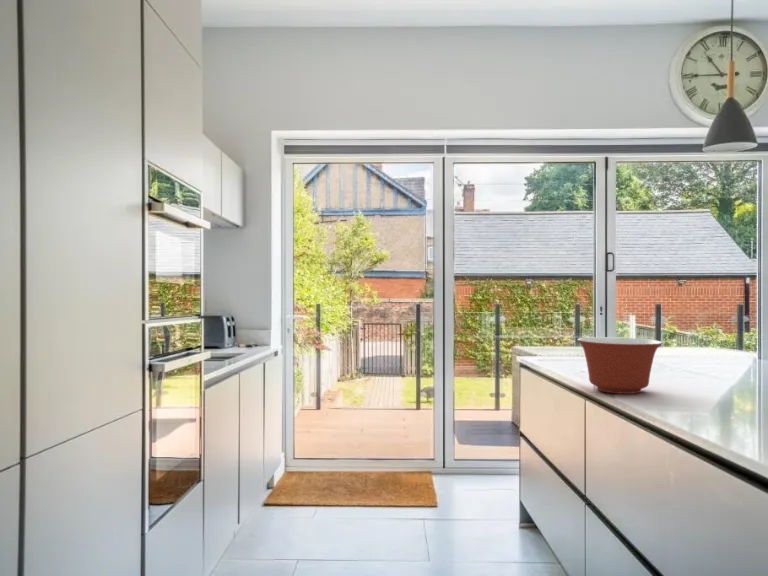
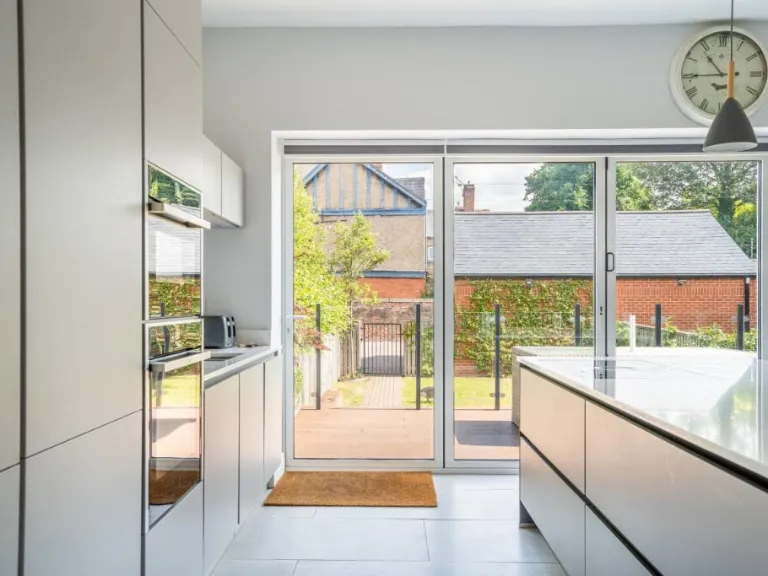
- mixing bowl [576,336,663,395]
